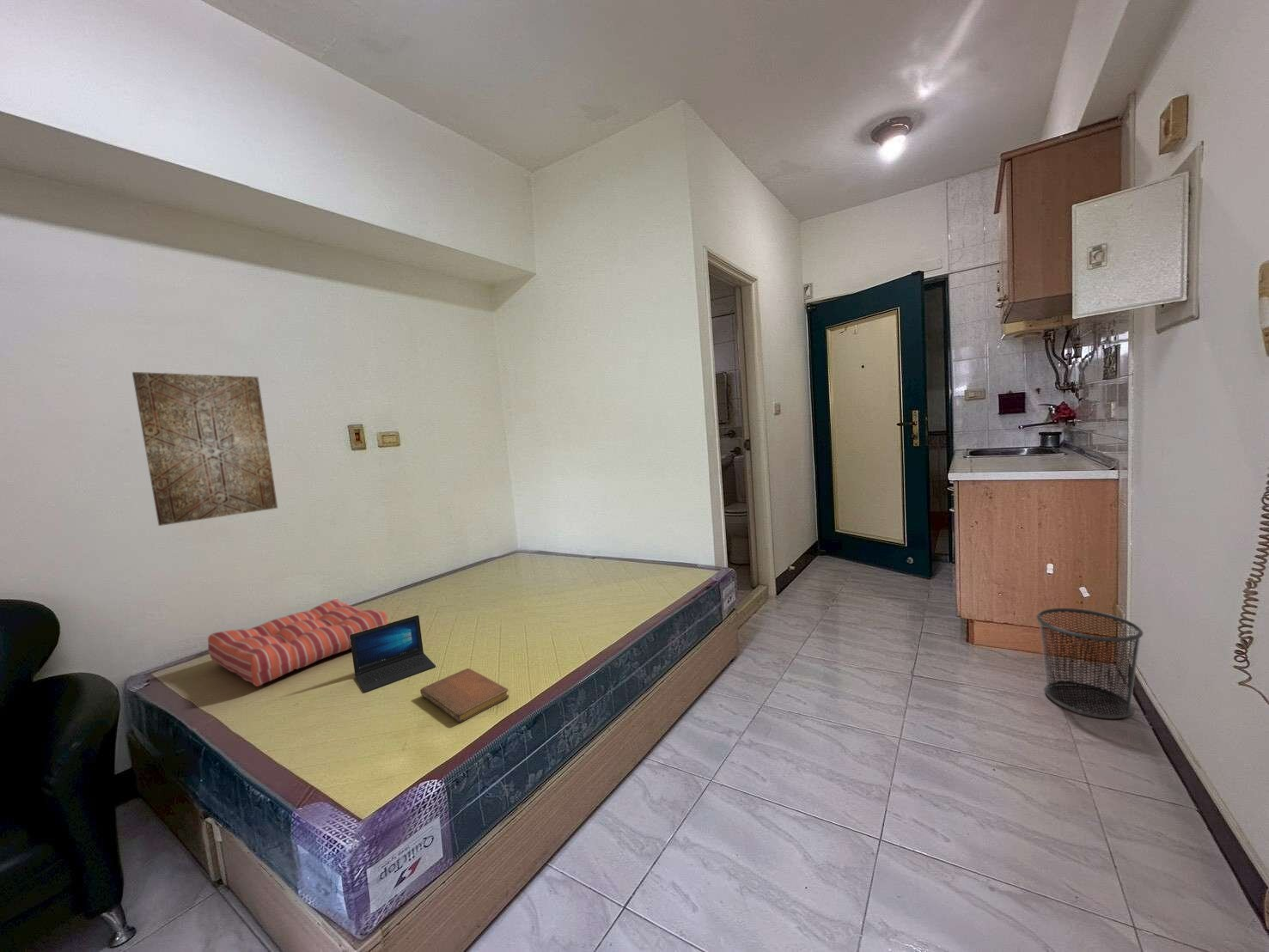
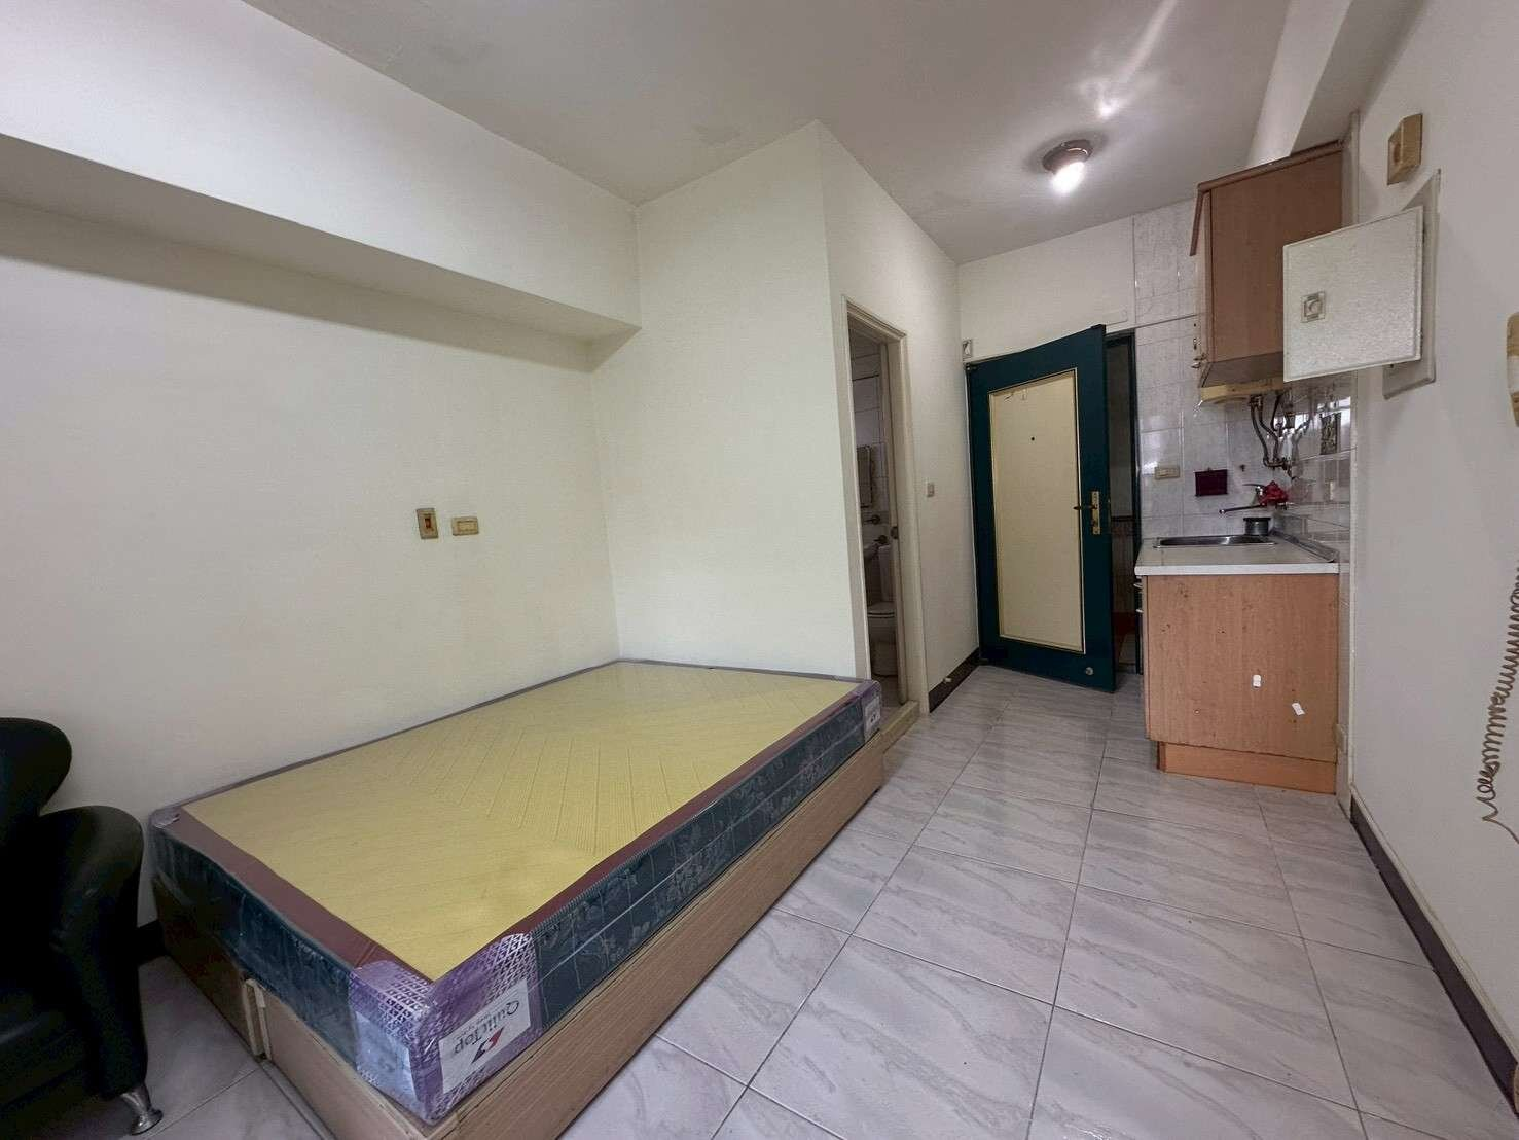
- seat cushion [207,598,388,687]
- waste bin [1036,607,1144,720]
- laptop [350,614,436,693]
- wall art [131,371,278,527]
- notebook [419,668,509,723]
